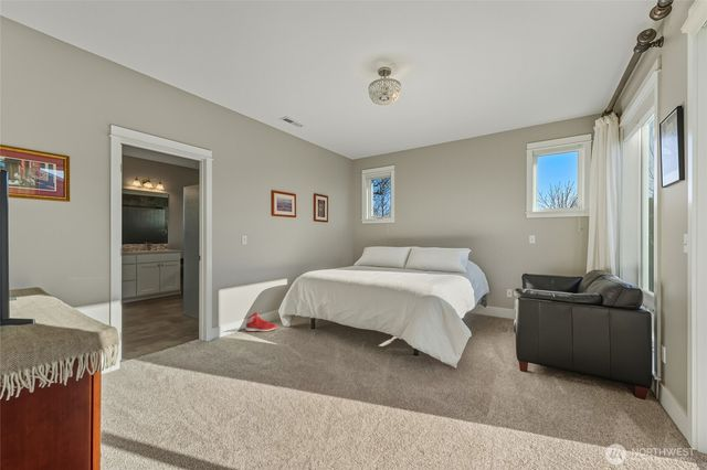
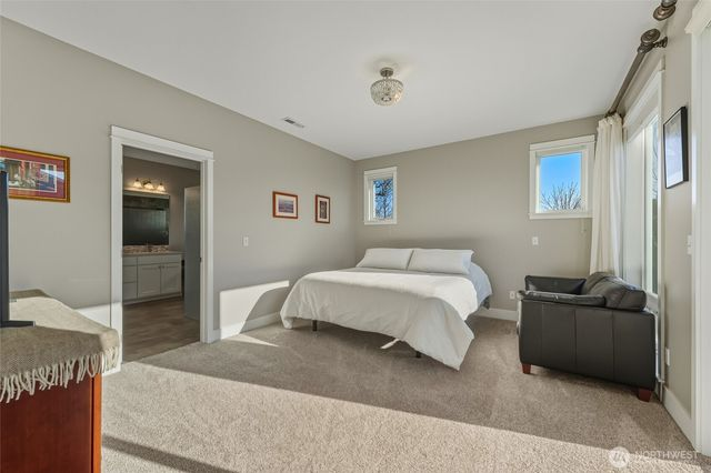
- sneaker [244,311,277,333]
